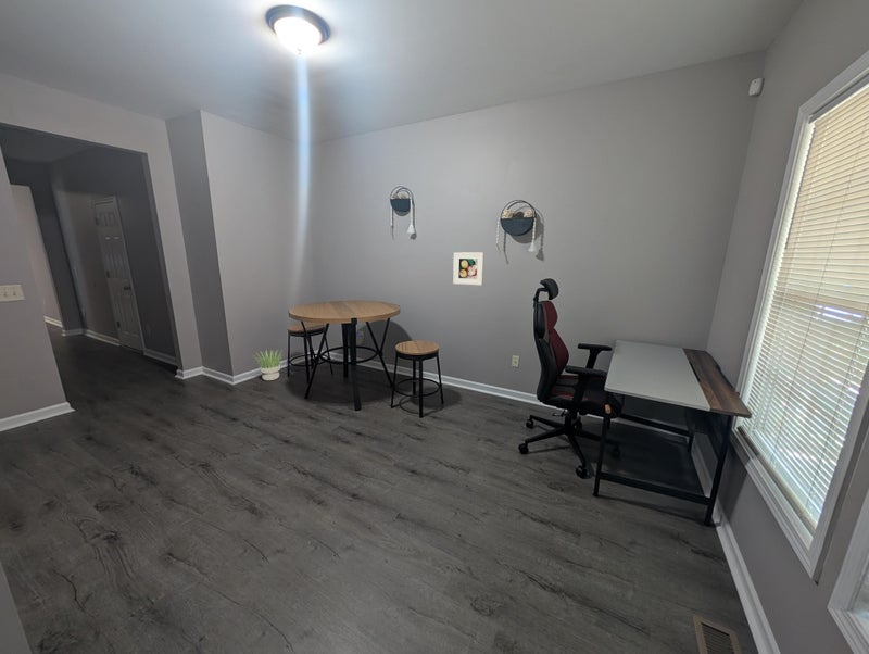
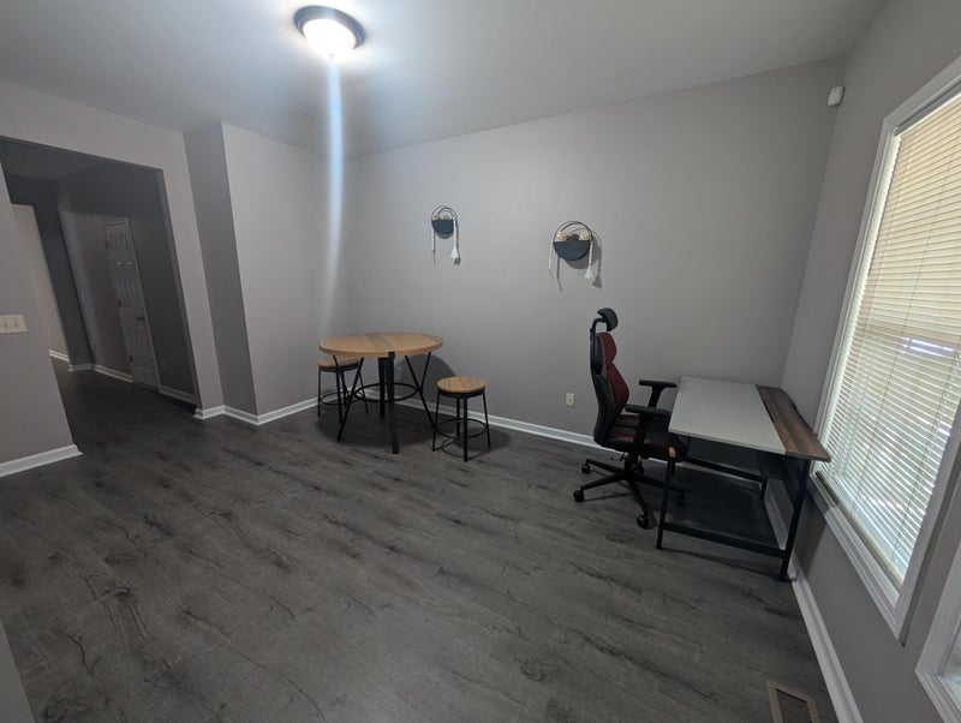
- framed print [452,251,486,287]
- potted plant [251,349,286,381]
